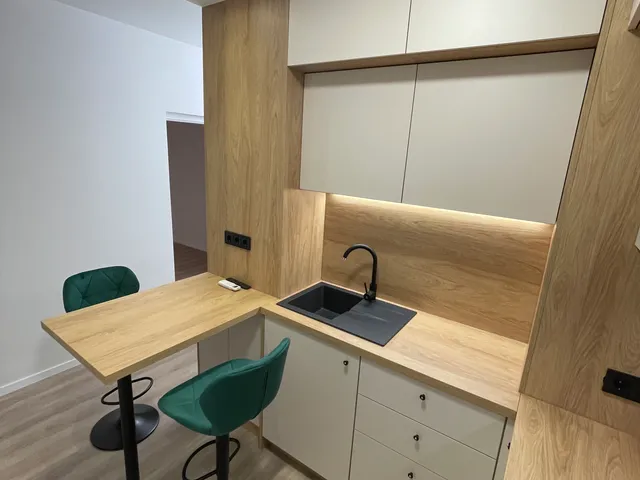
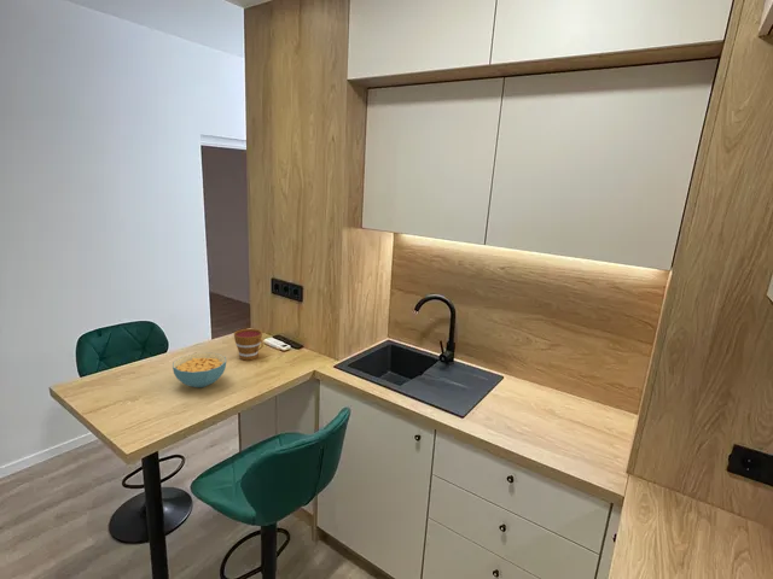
+ cup [233,328,265,362]
+ cereal bowl [172,351,227,388]
